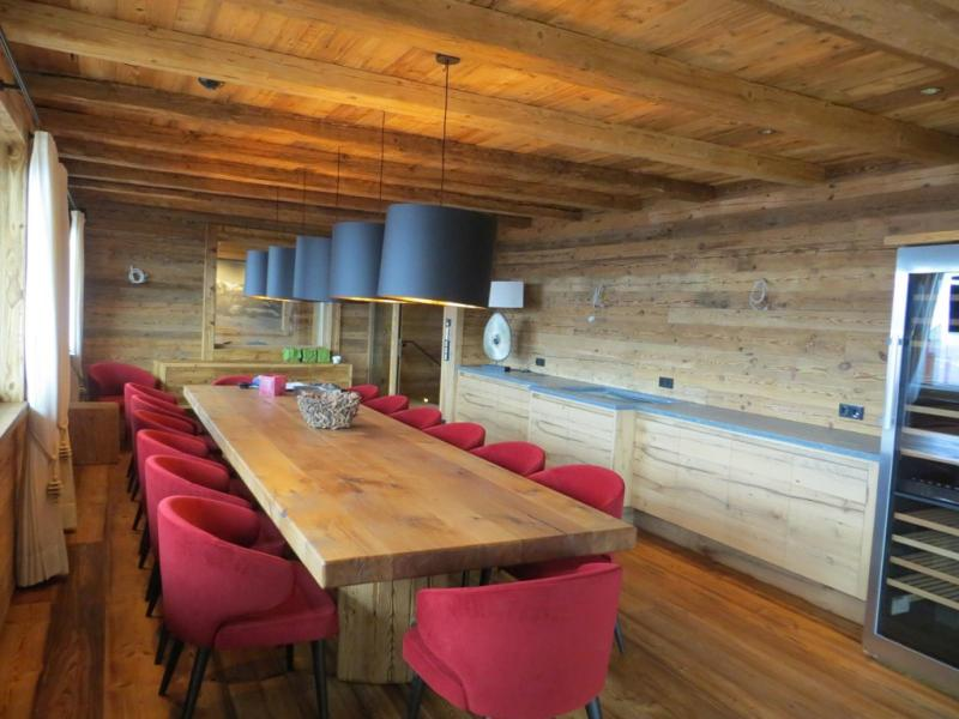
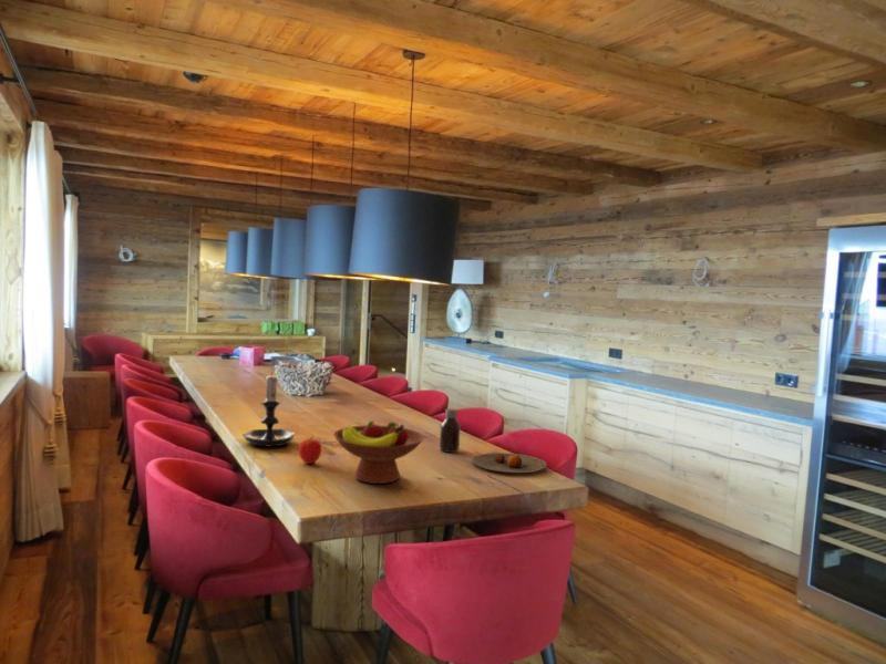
+ bottle [439,407,462,454]
+ fruit bowl [332,419,425,485]
+ apple [298,435,322,465]
+ plate [471,452,548,474]
+ candle holder [241,371,297,448]
